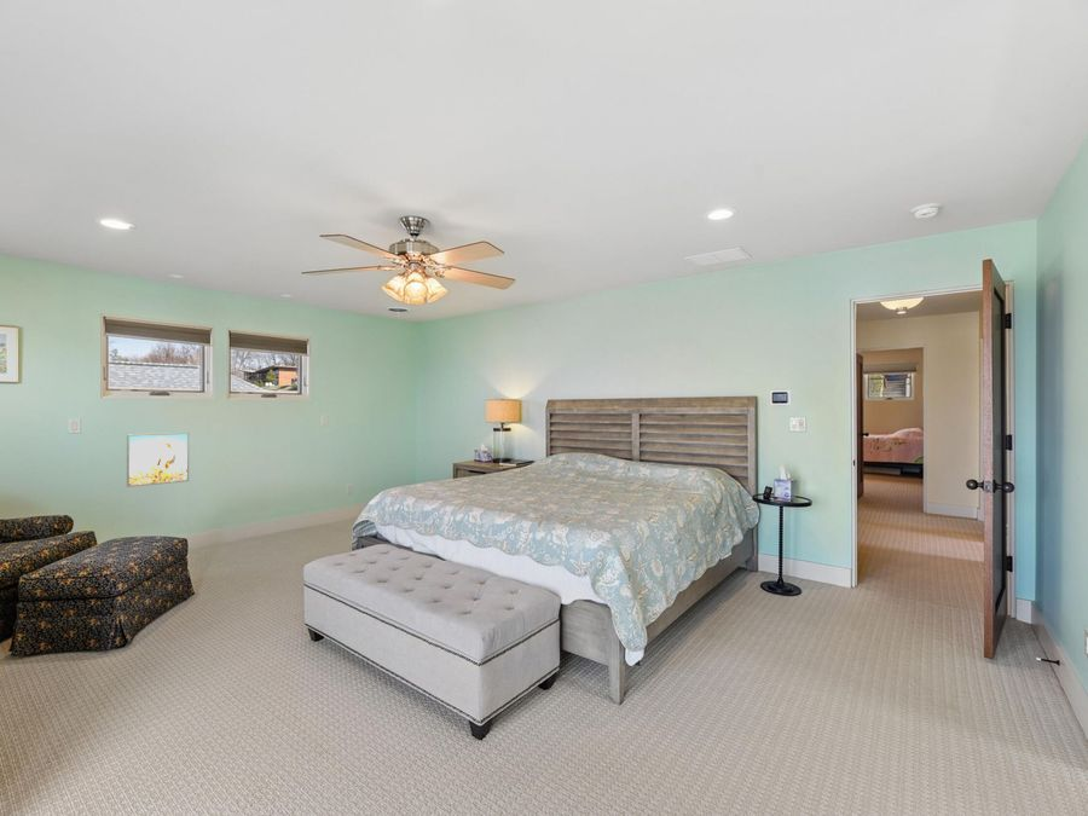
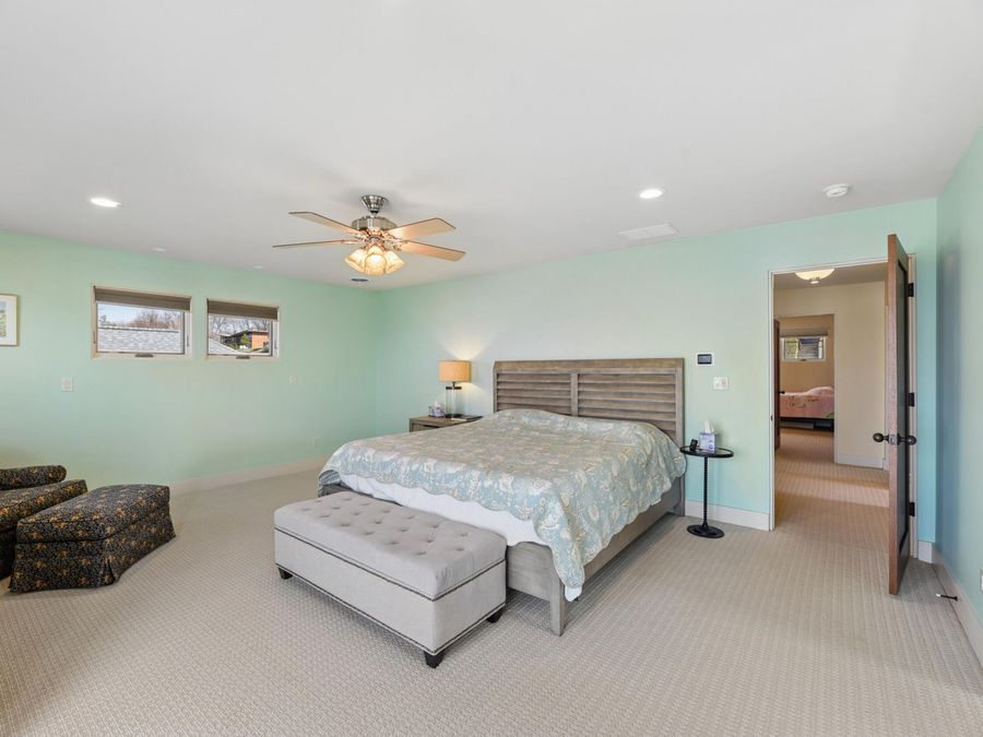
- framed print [126,432,190,488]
